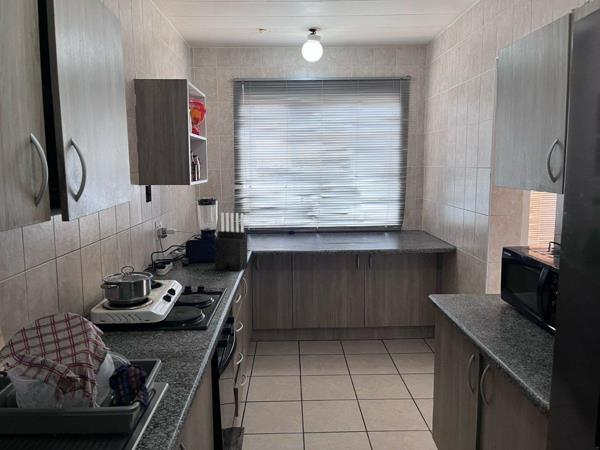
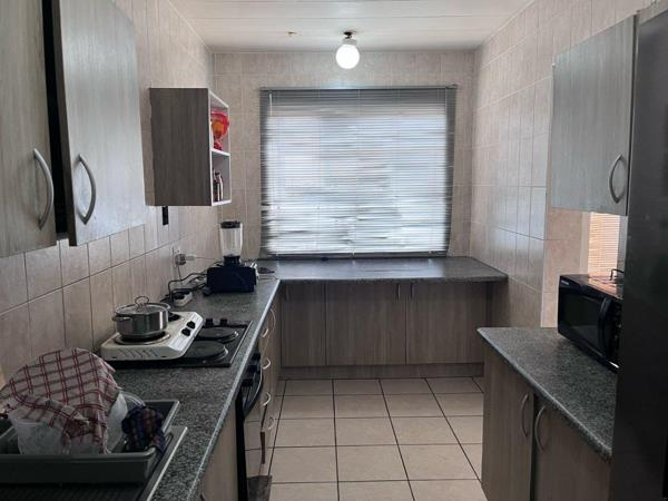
- knife block [213,212,249,272]
